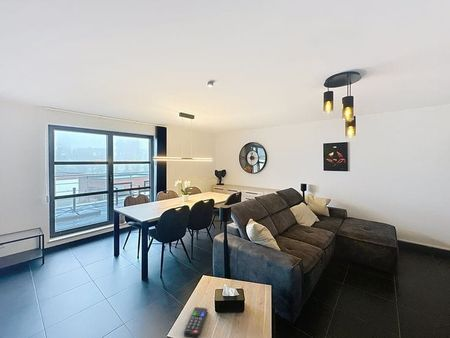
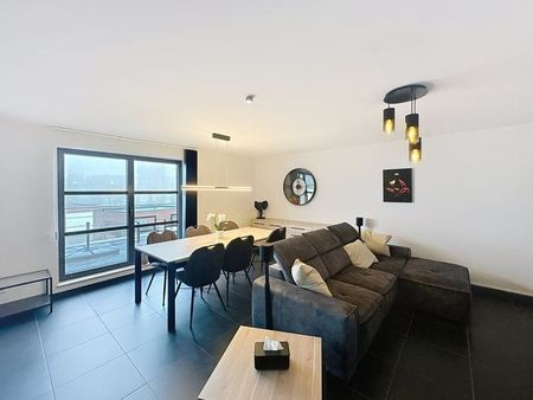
- remote control [183,306,208,338]
